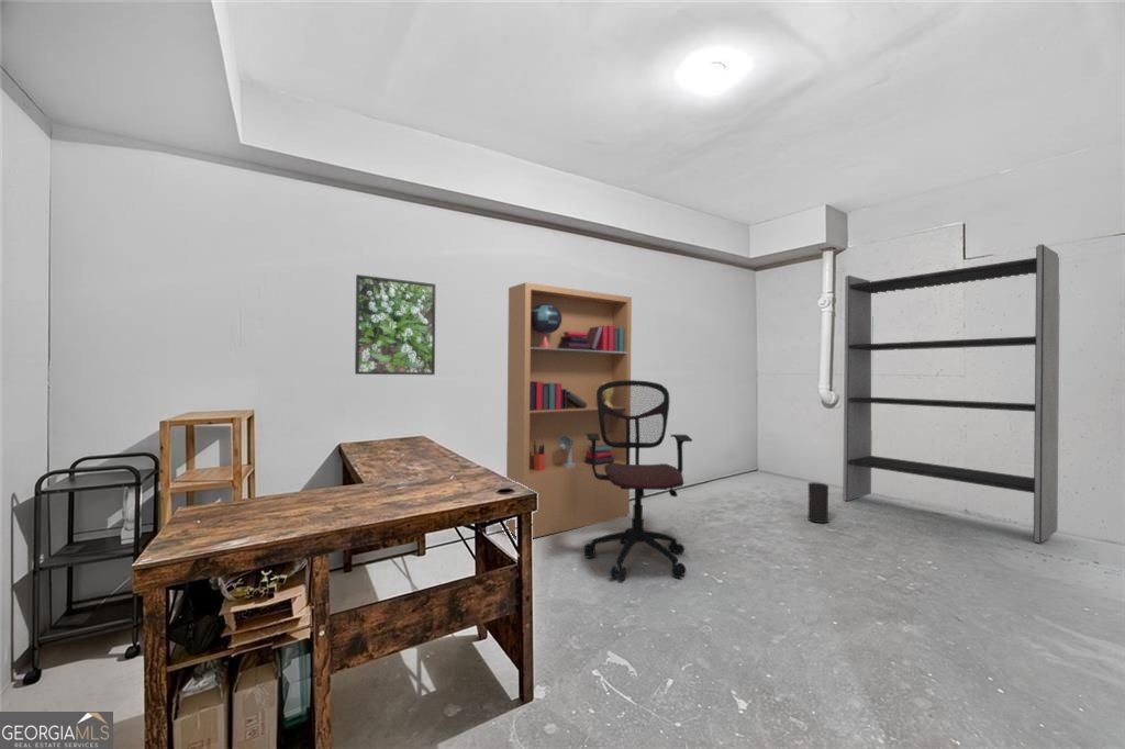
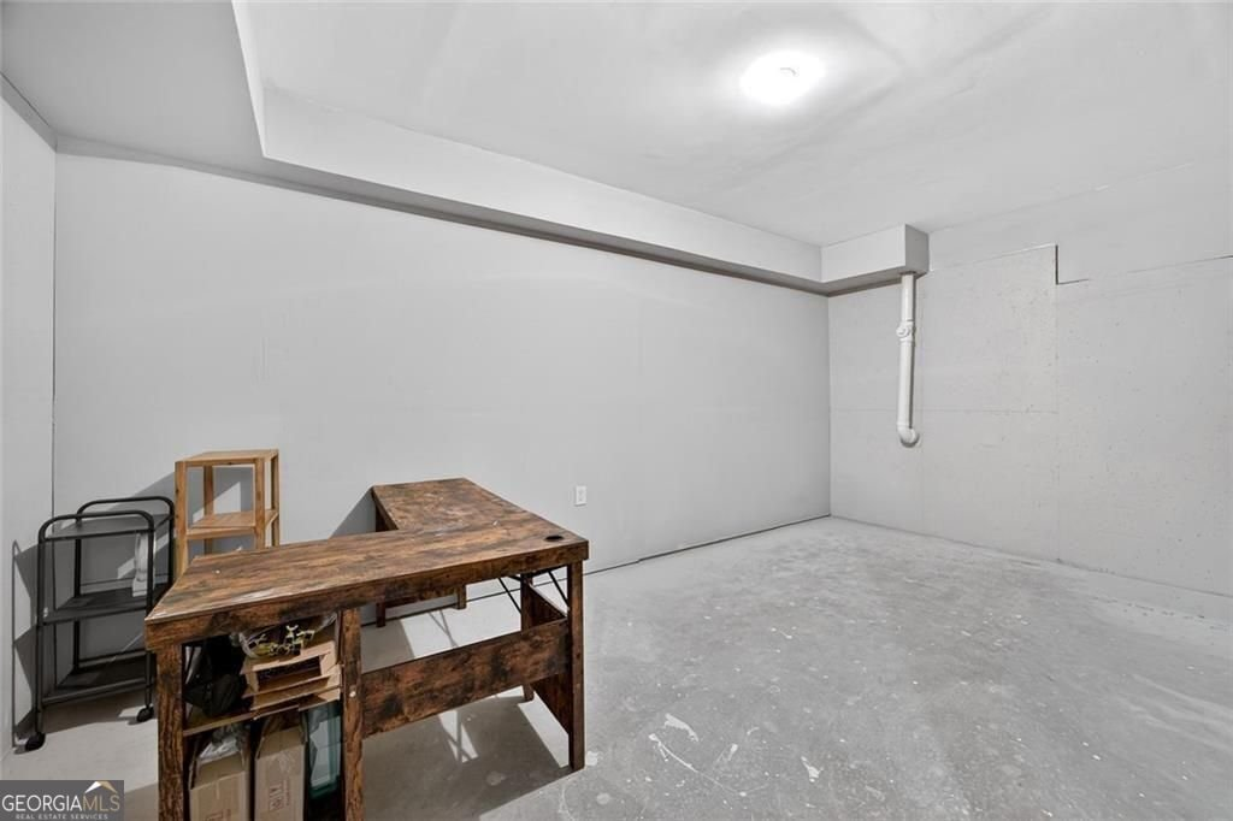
- office chair [582,379,693,581]
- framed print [354,273,436,376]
- speaker [806,481,829,524]
- shelving unit [842,243,1060,545]
- bookcase [505,281,633,539]
